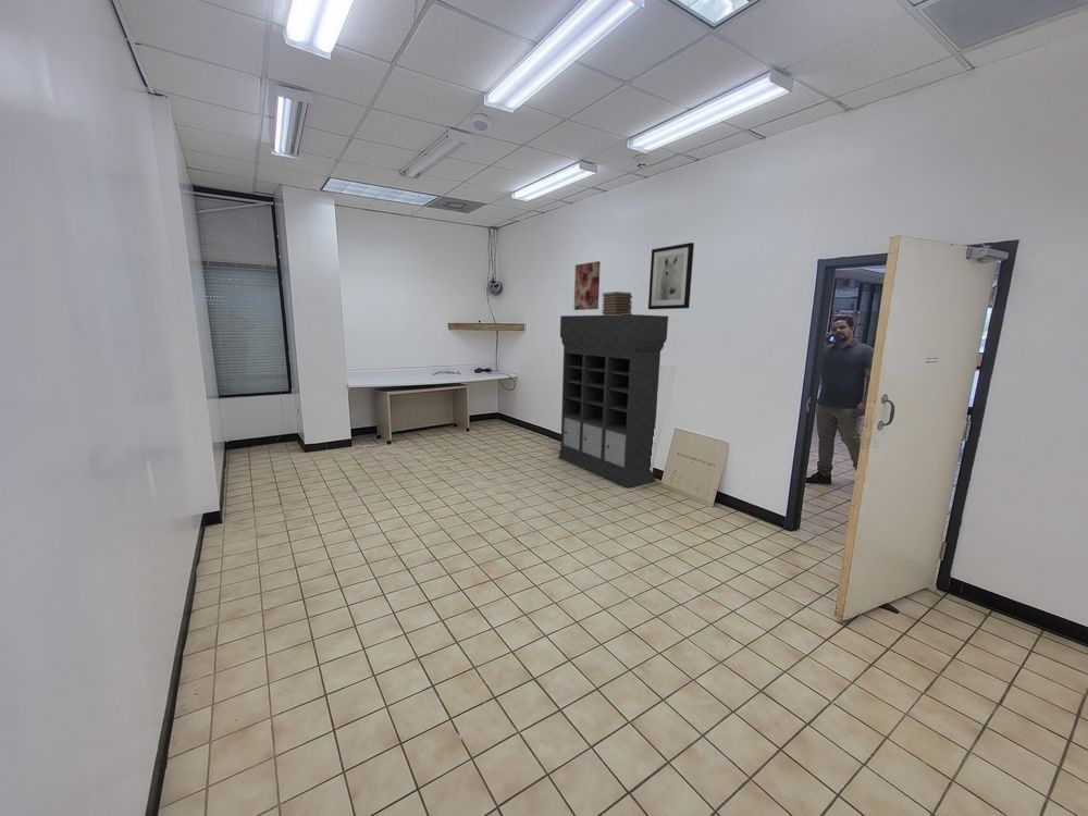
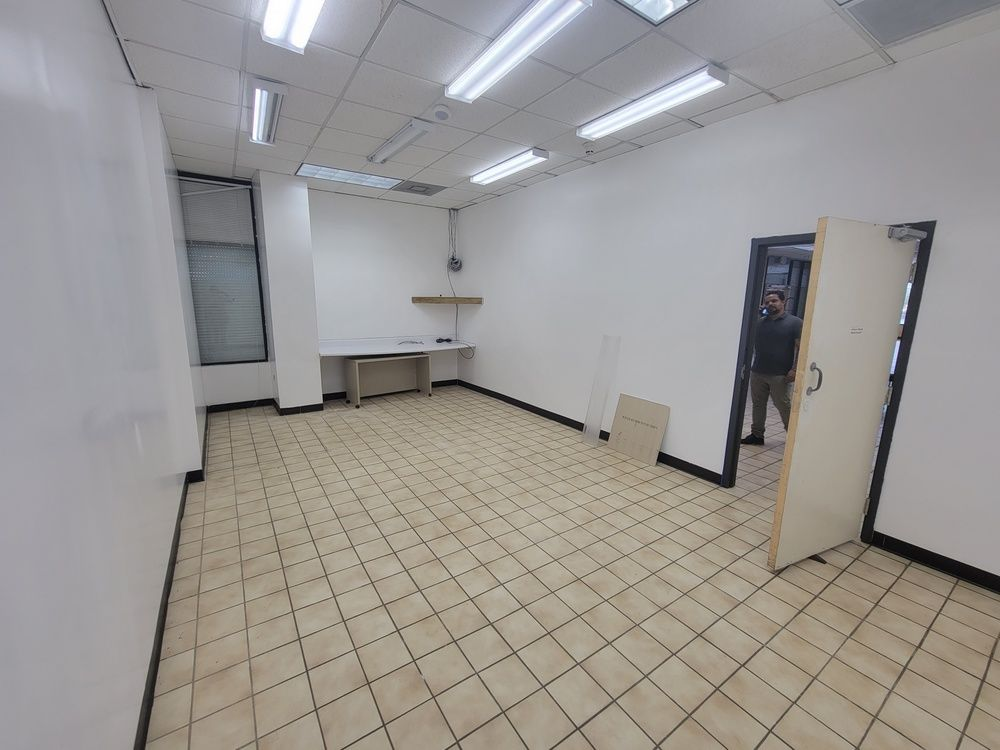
- shelving unit [557,313,669,489]
- book stack [601,290,633,316]
- wall art [573,260,602,311]
- wall art [647,242,695,310]
